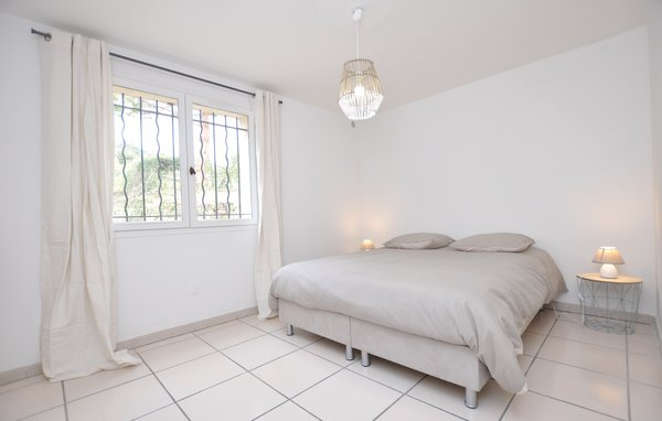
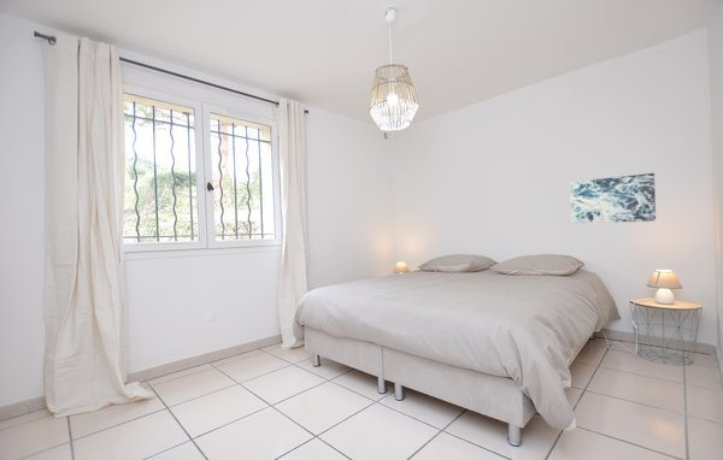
+ wall art [569,172,657,225]
